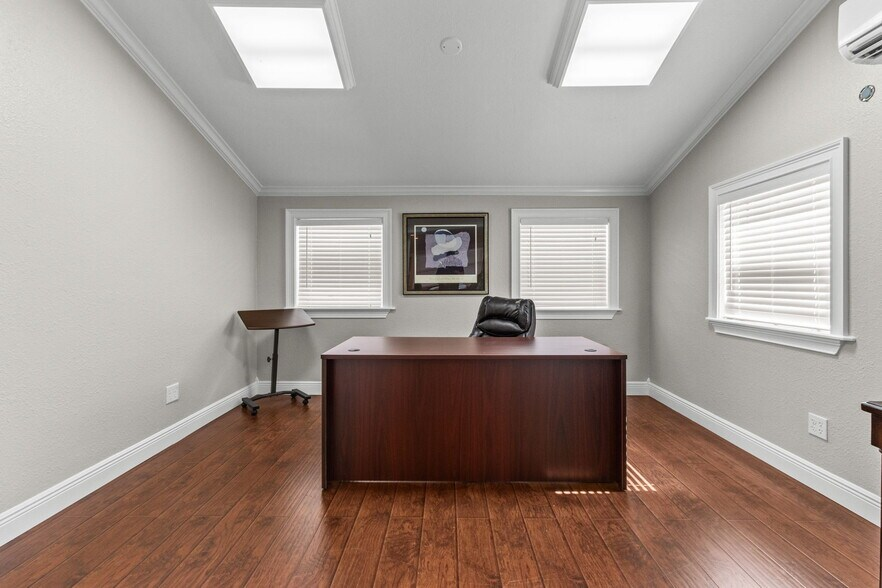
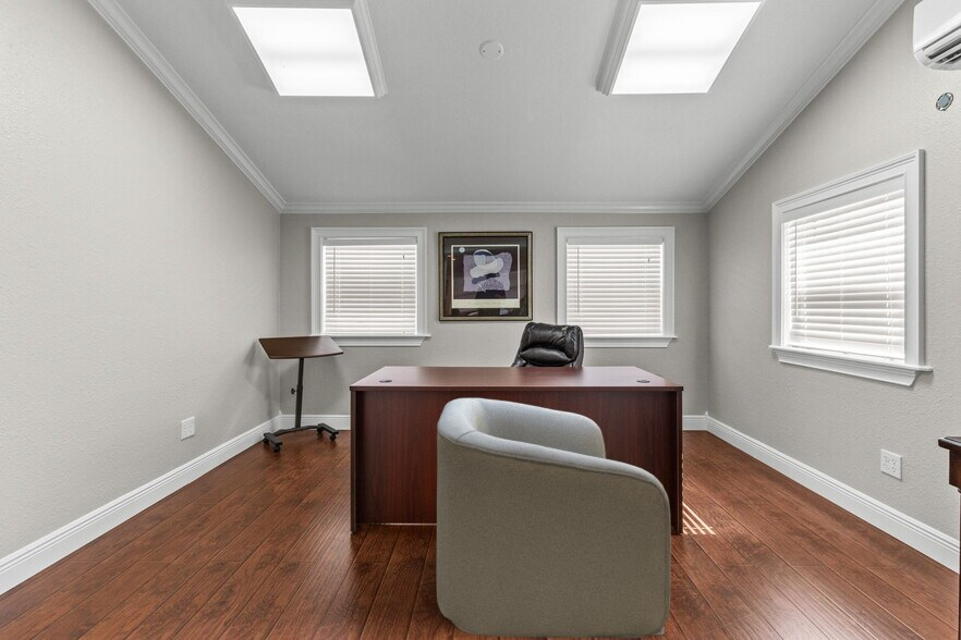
+ armchair [436,397,672,639]
